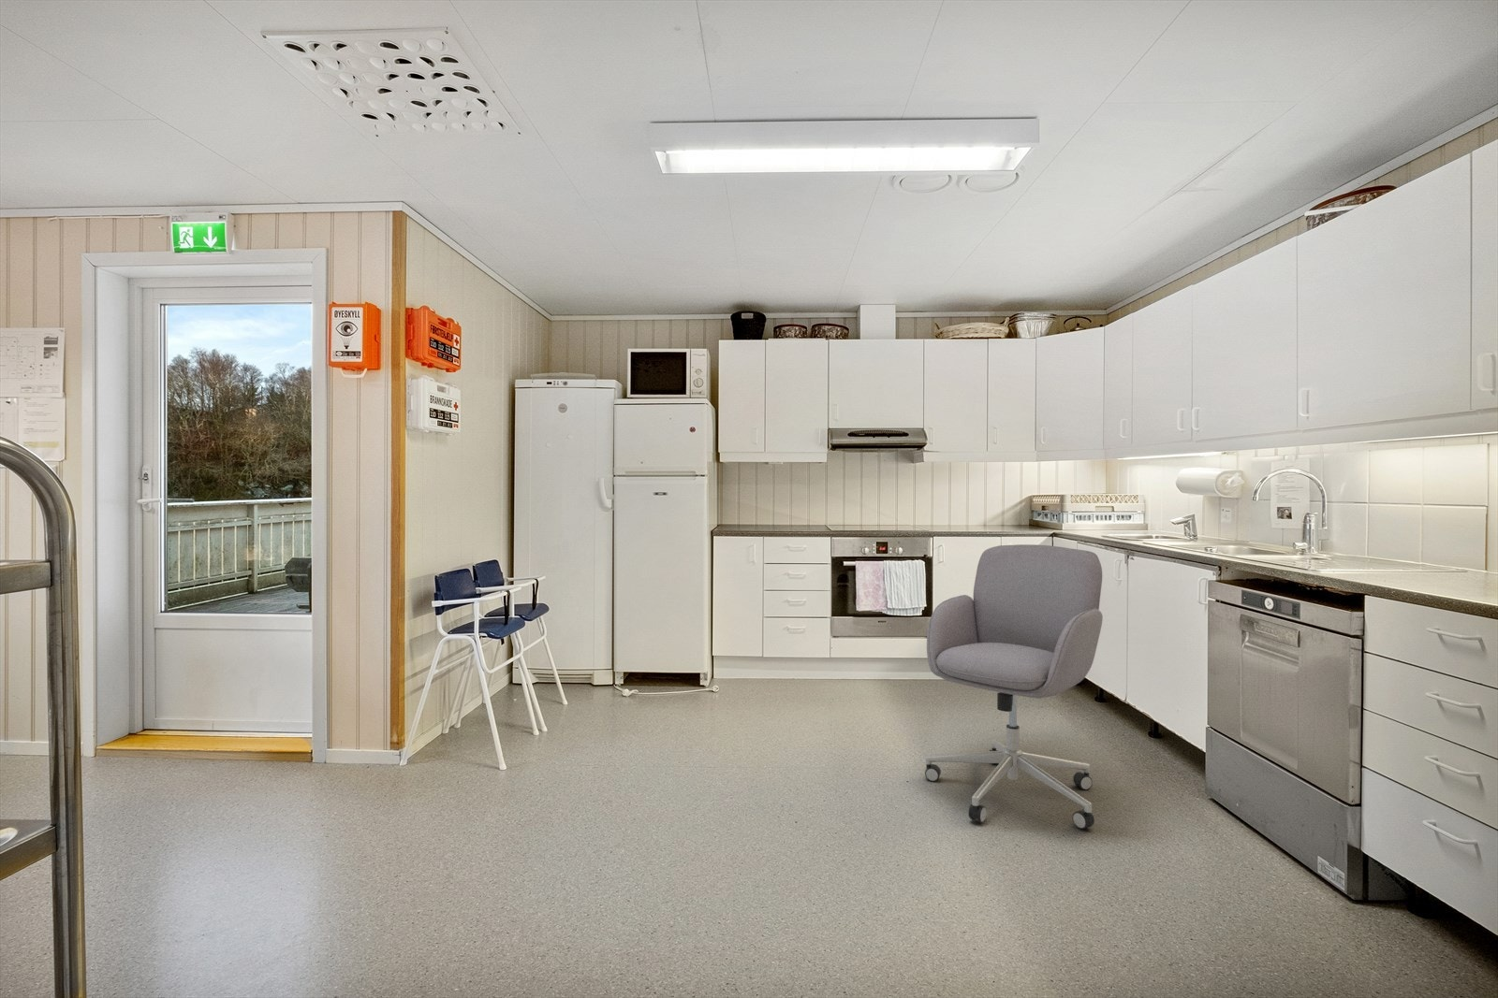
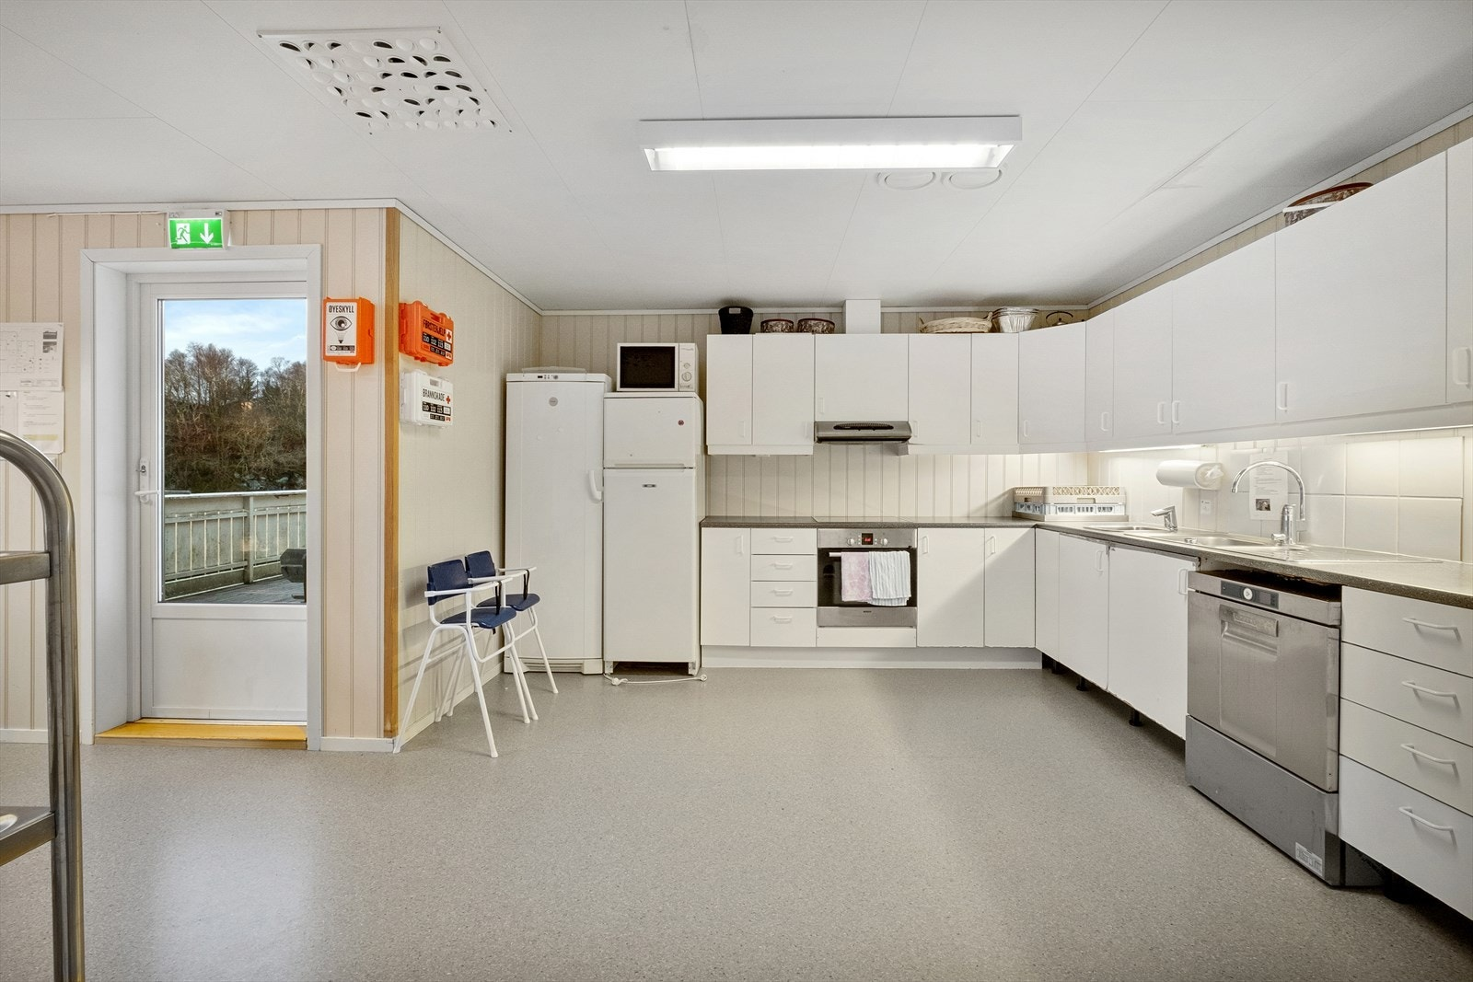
- chair [924,544,1103,830]
